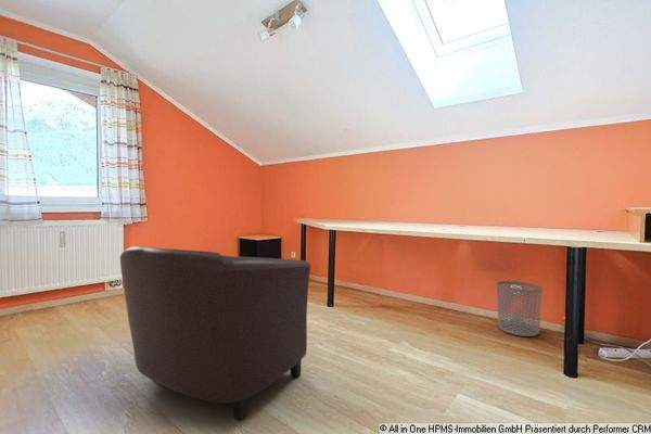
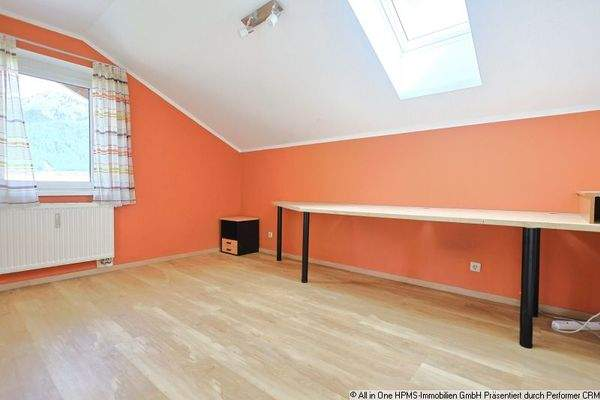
- chair [119,245,311,422]
- waste bin [496,280,542,337]
